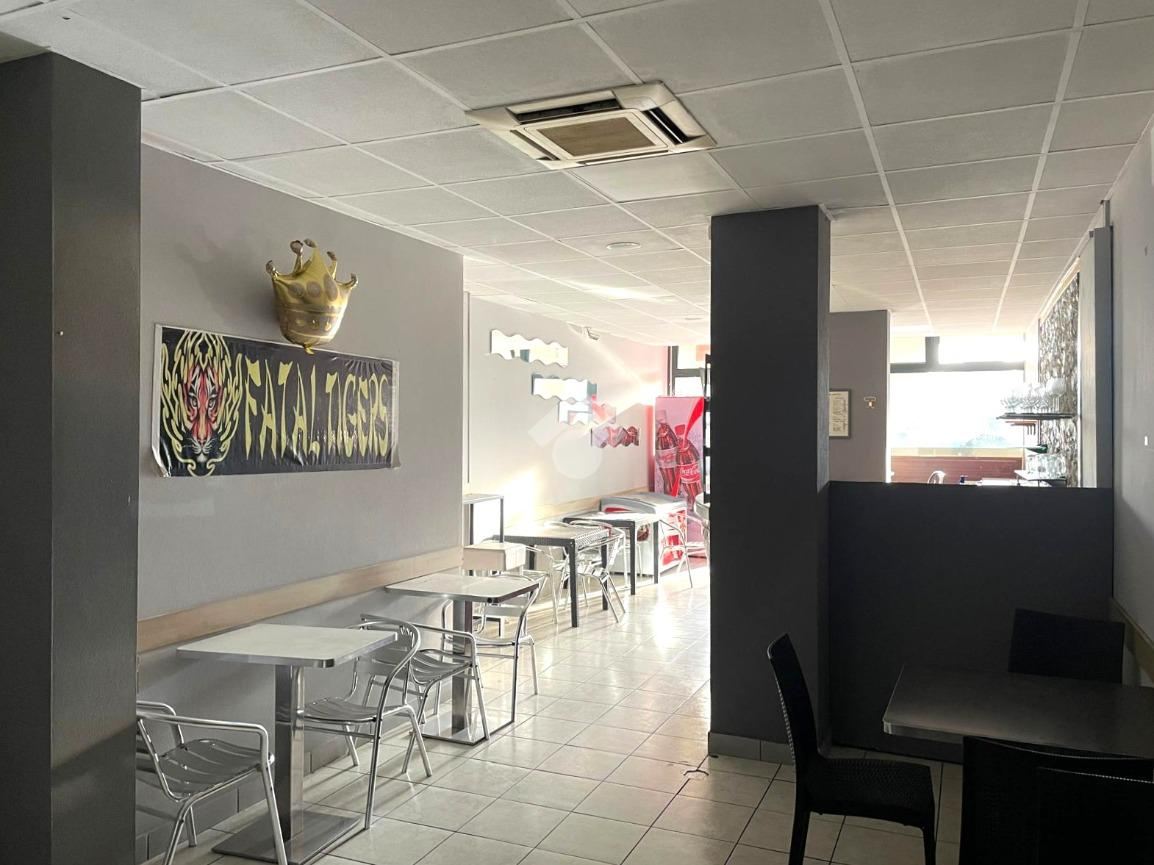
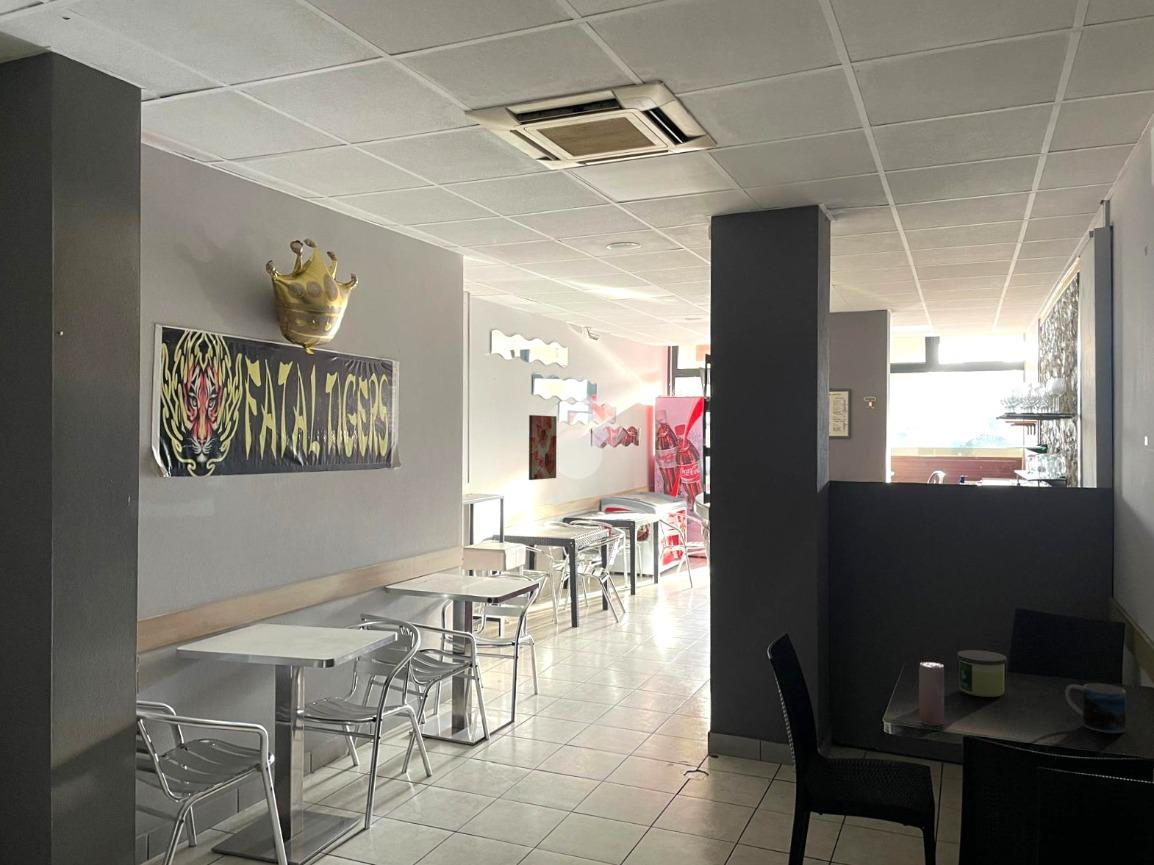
+ wall art [528,414,558,481]
+ mug [1064,682,1127,734]
+ candle [956,649,1007,698]
+ beverage can [918,661,945,727]
